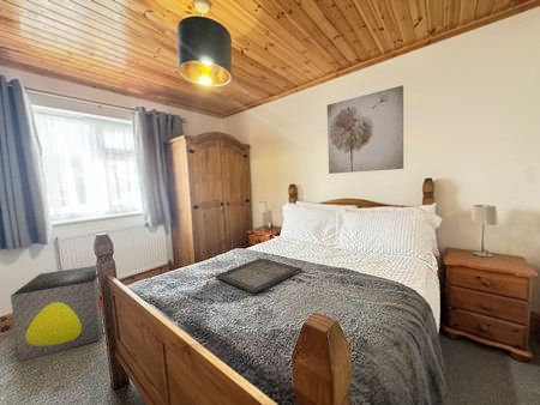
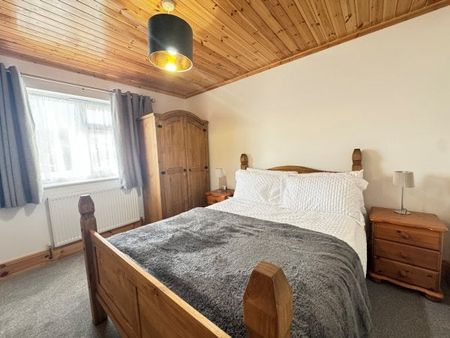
- serving tray [214,256,302,295]
- storage bin [10,265,104,362]
- wall art [326,84,404,175]
